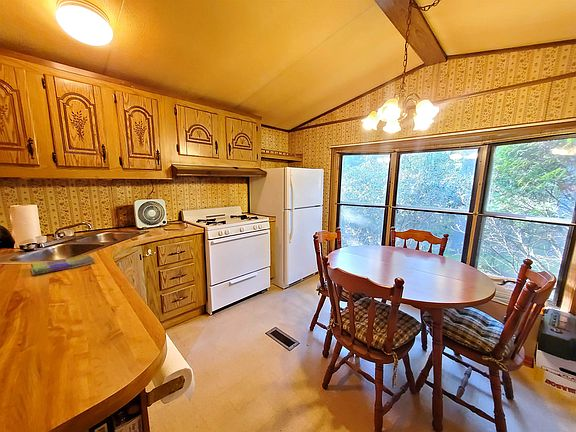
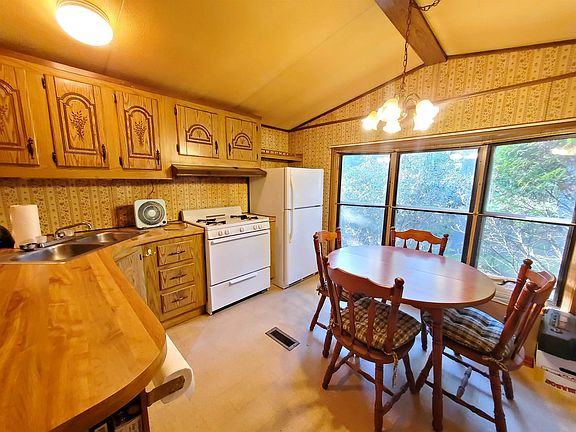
- dish towel [30,254,96,276]
